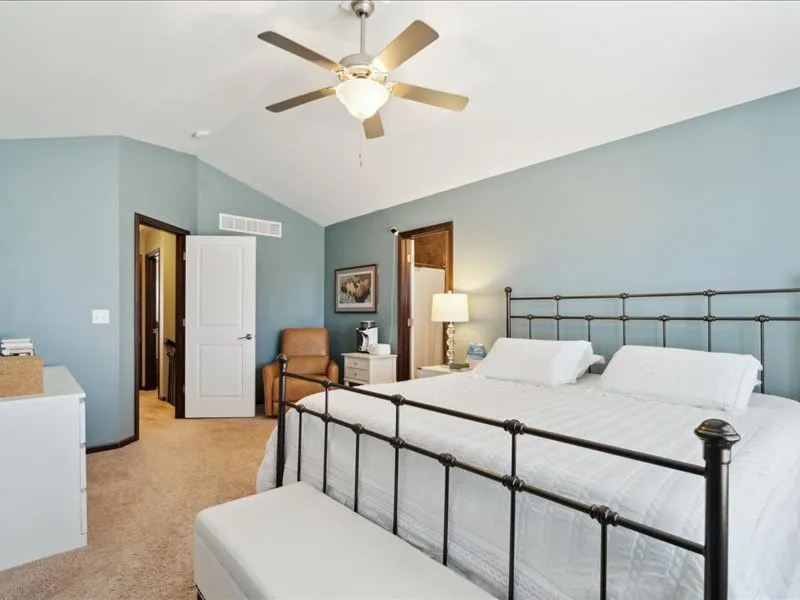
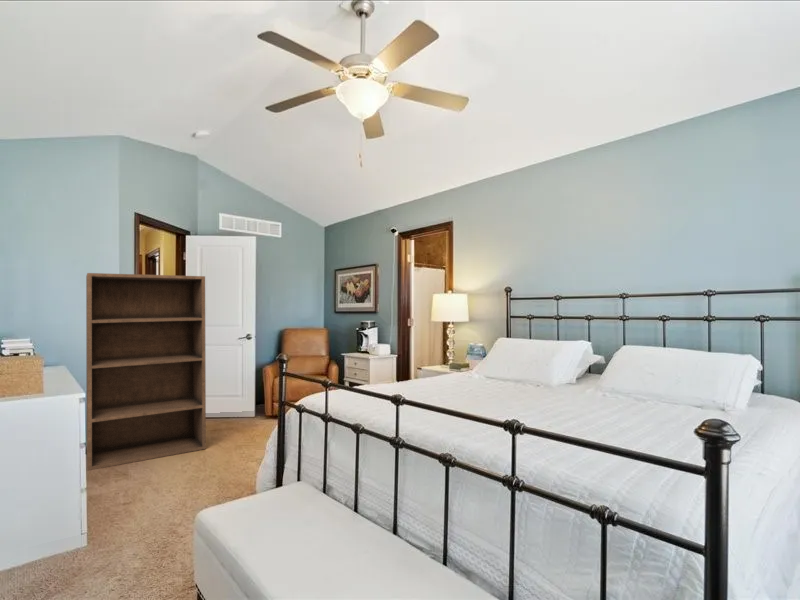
+ bookshelf [85,272,207,471]
